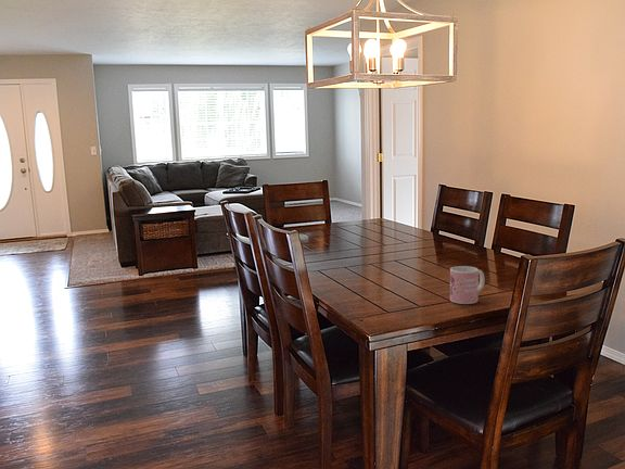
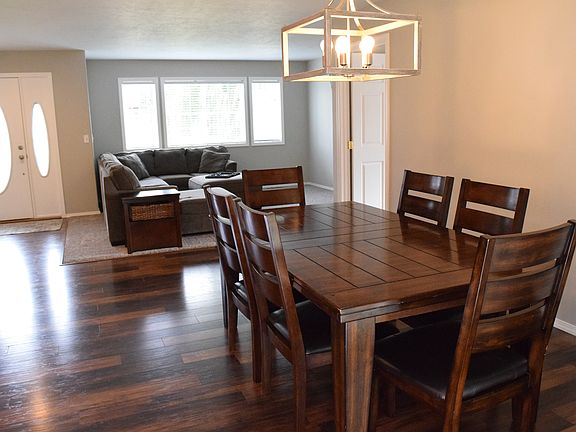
- mug [449,265,486,305]
